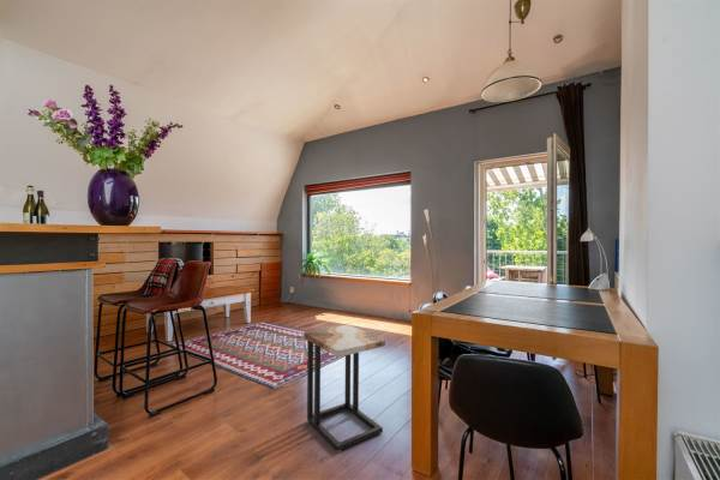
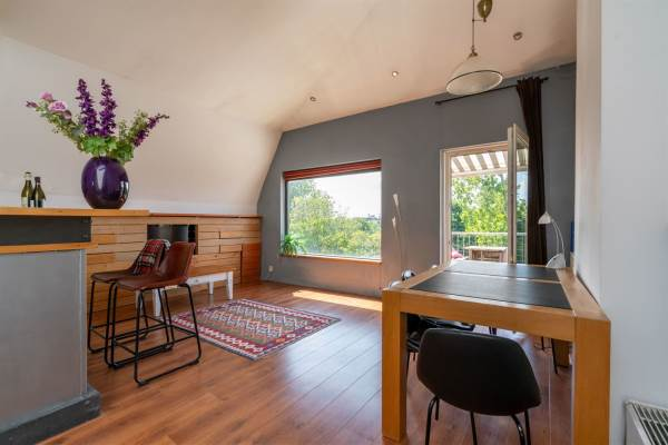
- side table [302,324,386,452]
